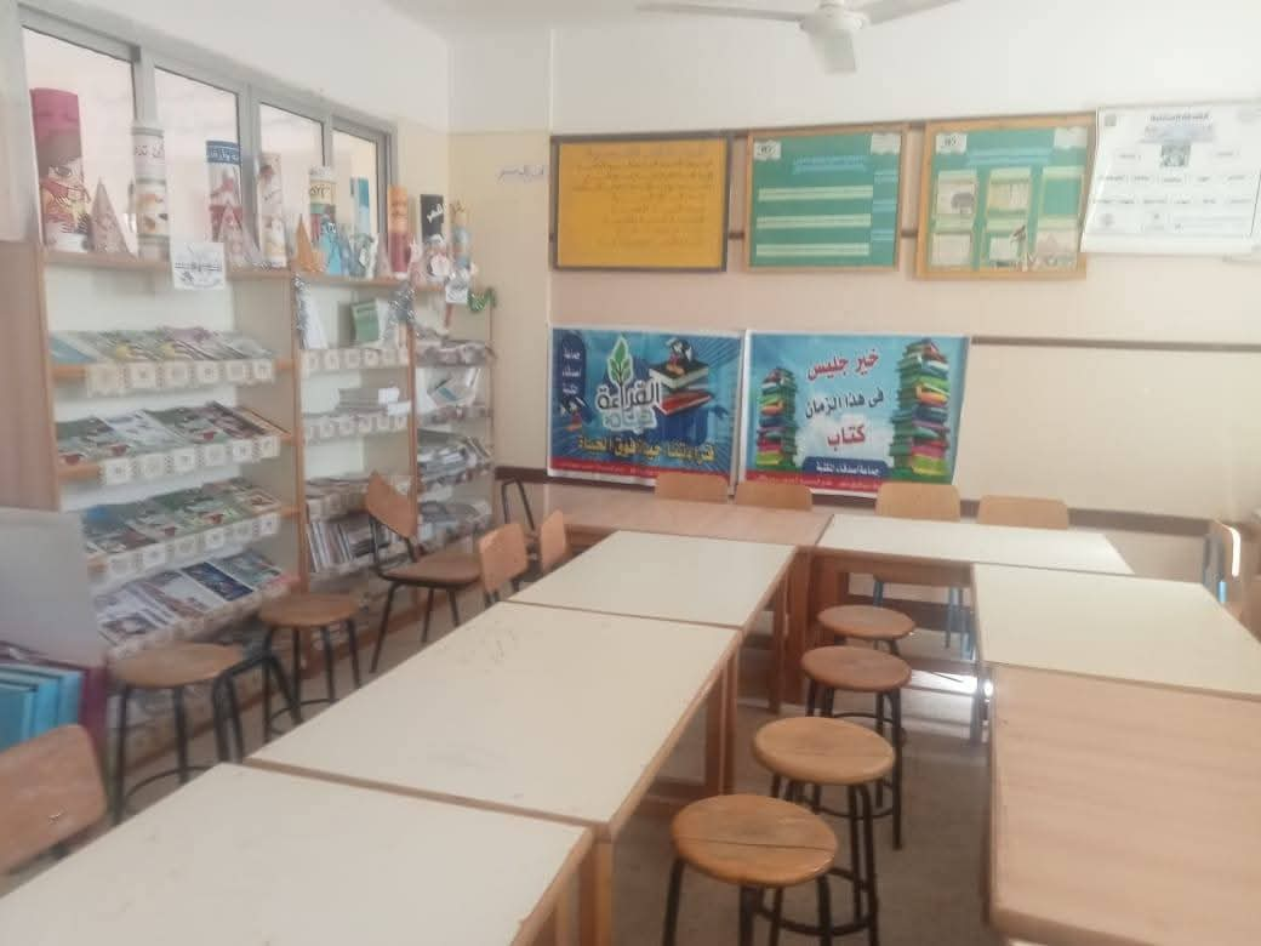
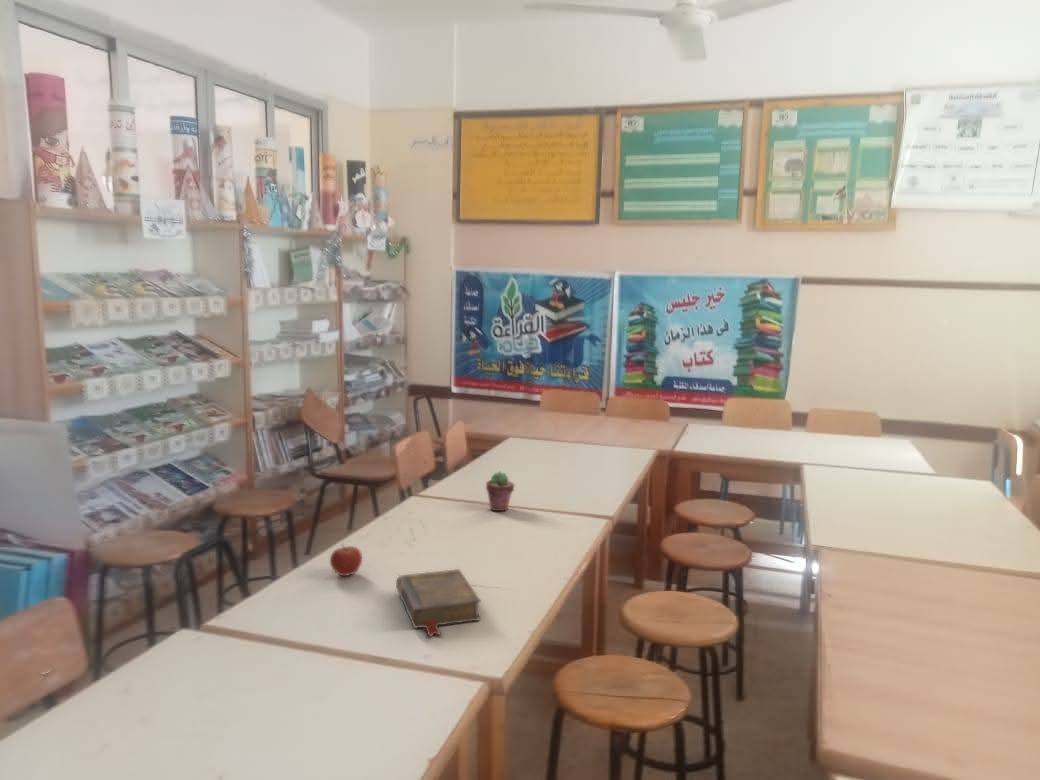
+ apple [329,542,363,577]
+ potted succulent [485,471,515,512]
+ book [395,568,481,639]
